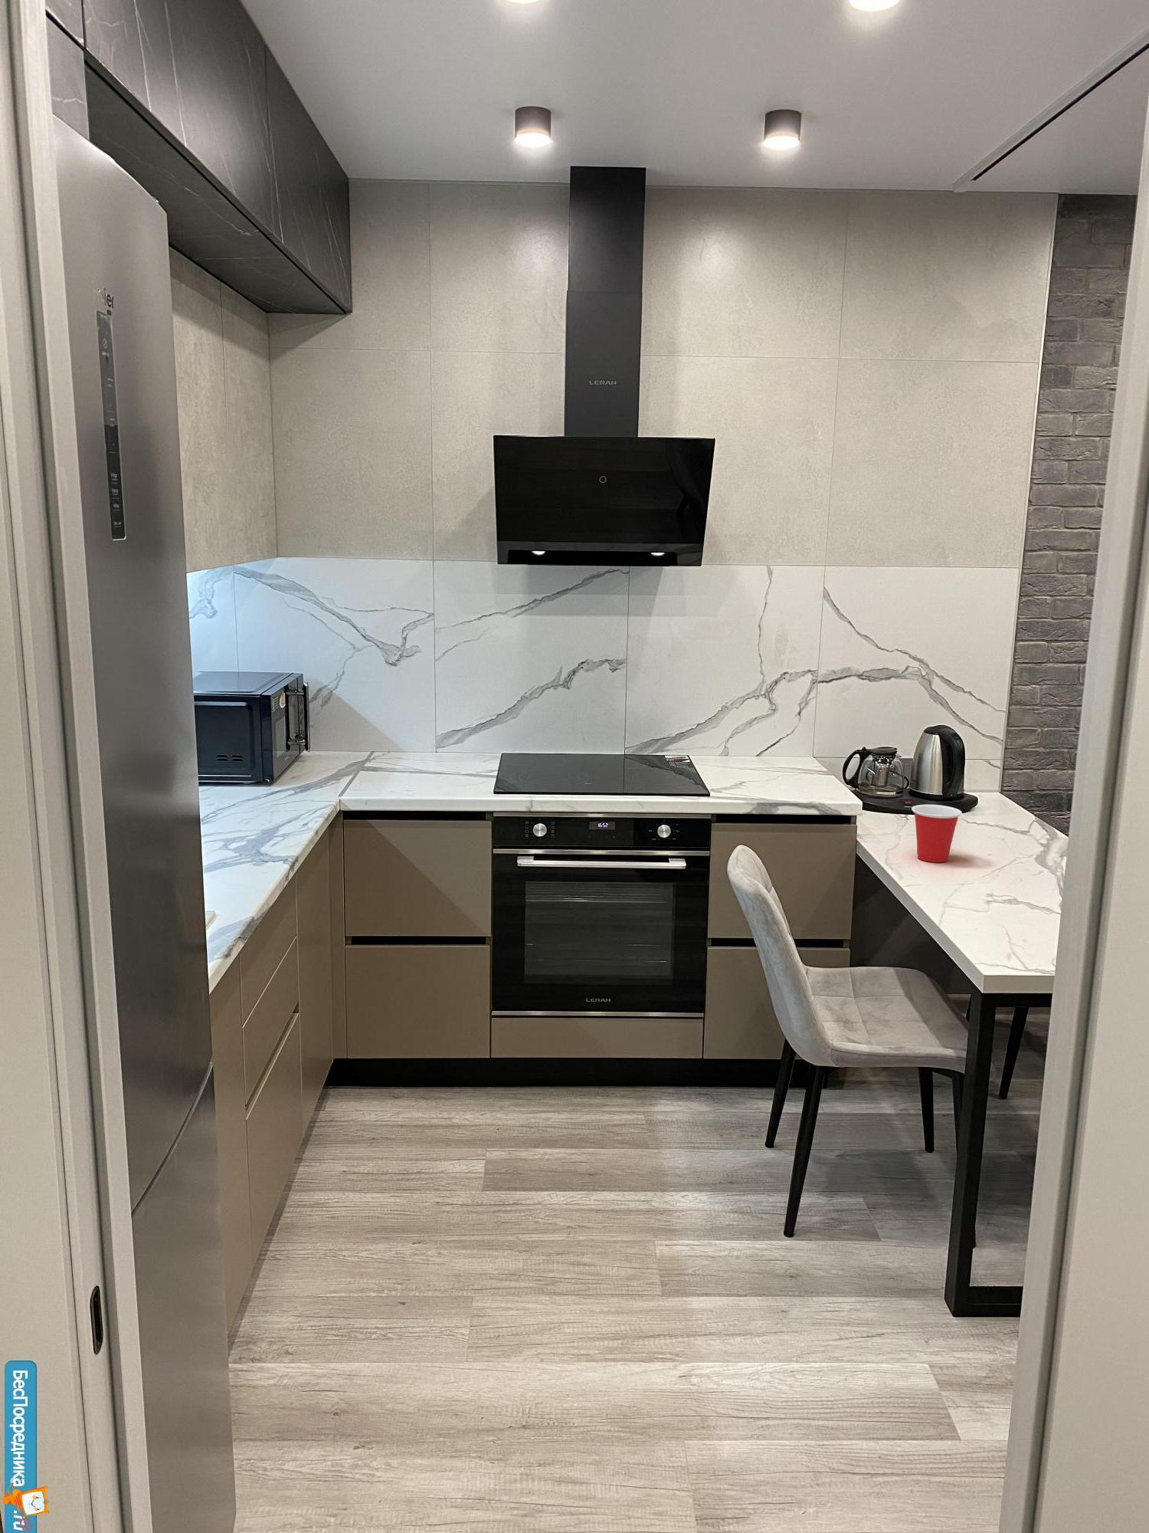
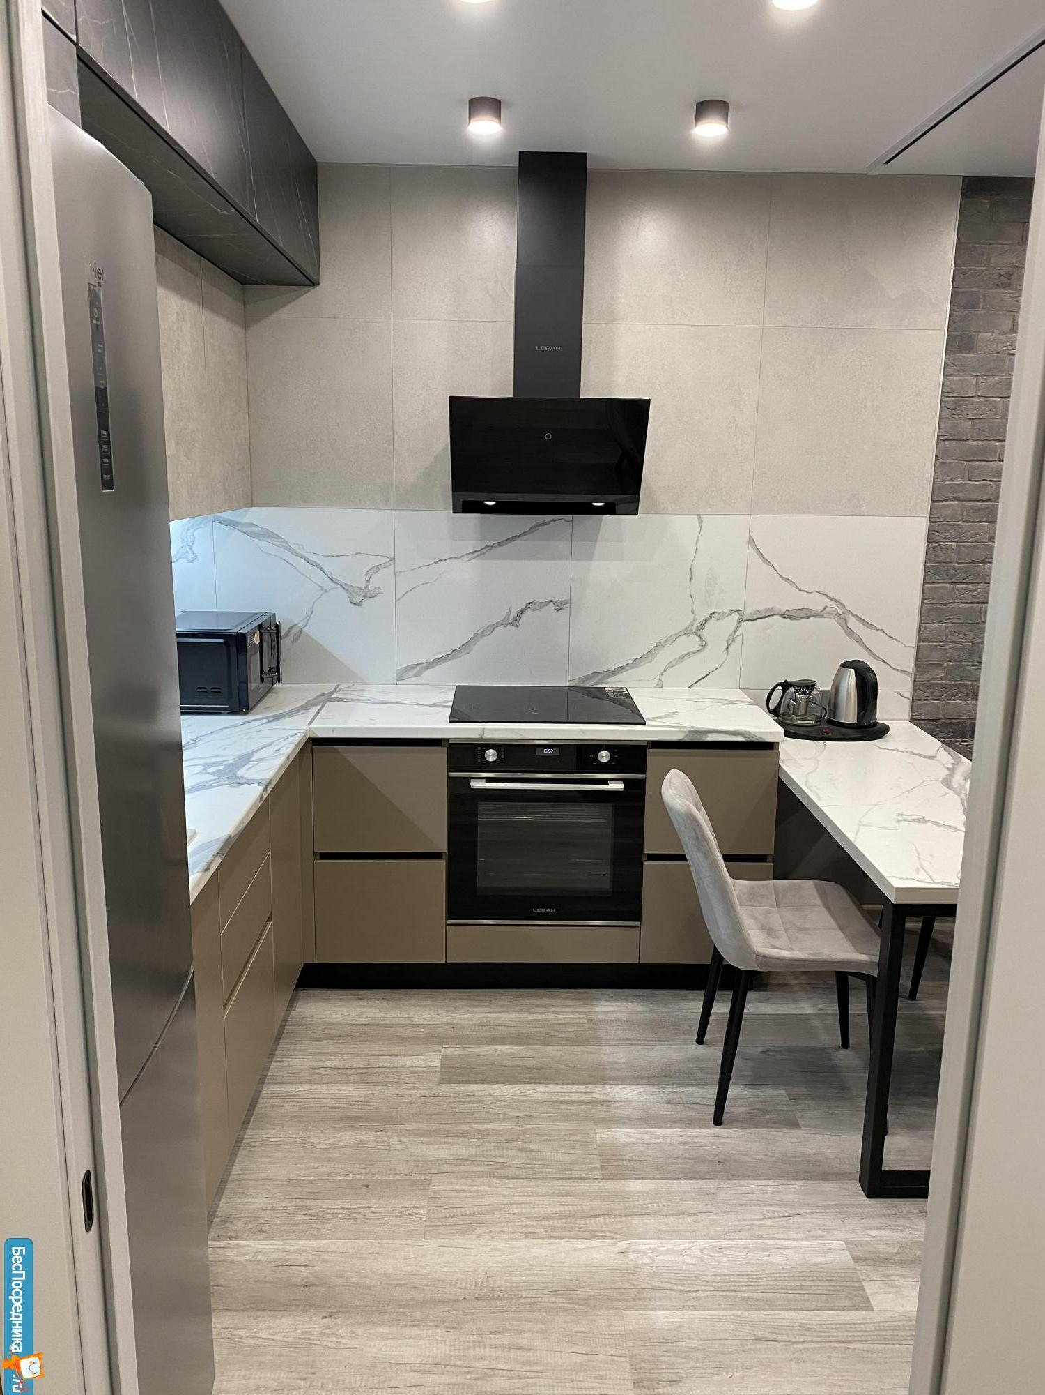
- cup [911,804,963,863]
